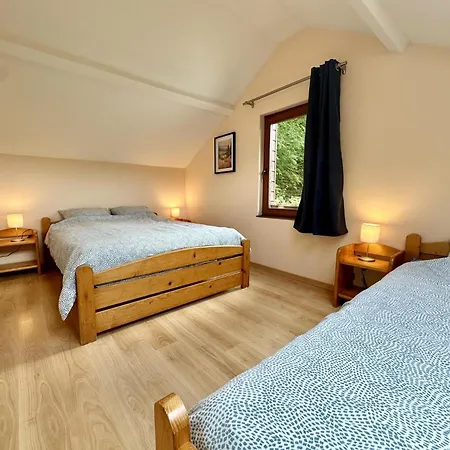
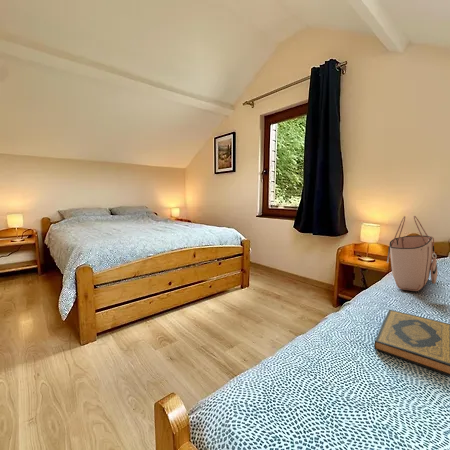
+ tote bag [386,215,439,292]
+ hardback book [373,309,450,377]
